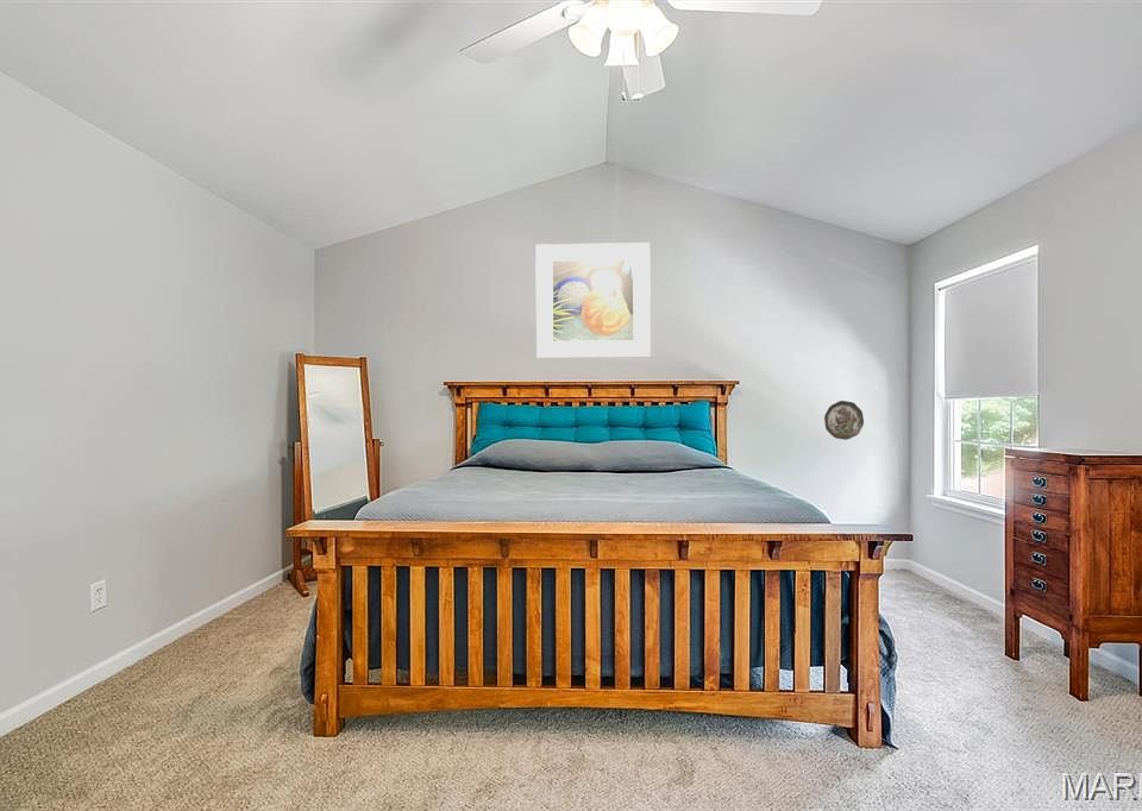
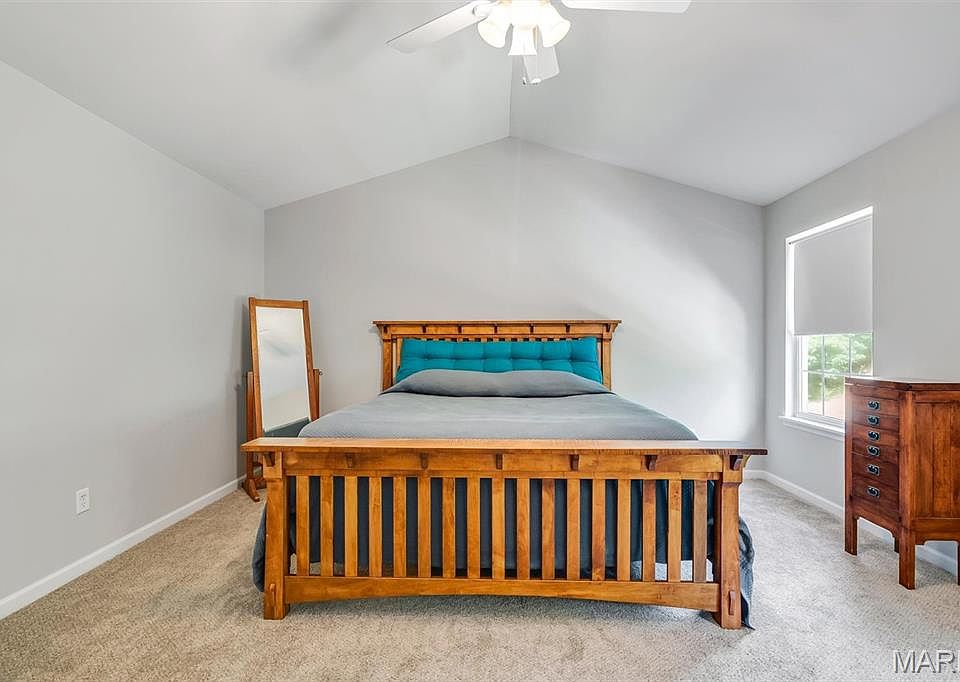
- decorative plate [823,400,865,441]
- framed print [534,241,652,359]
